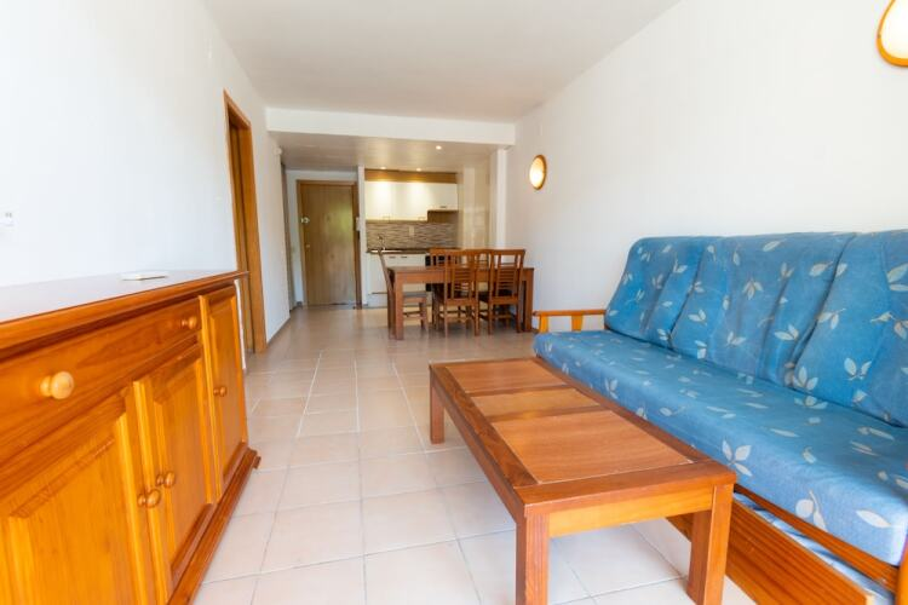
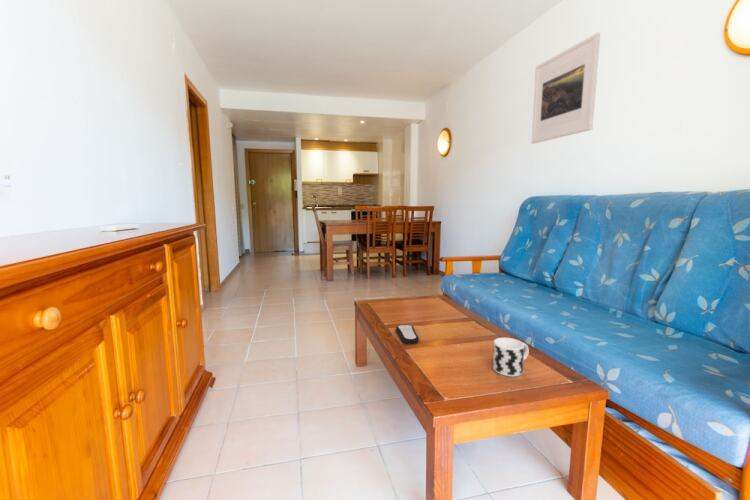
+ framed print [530,32,601,145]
+ remote control [395,324,420,345]
+ cup [492,337,530,377]
